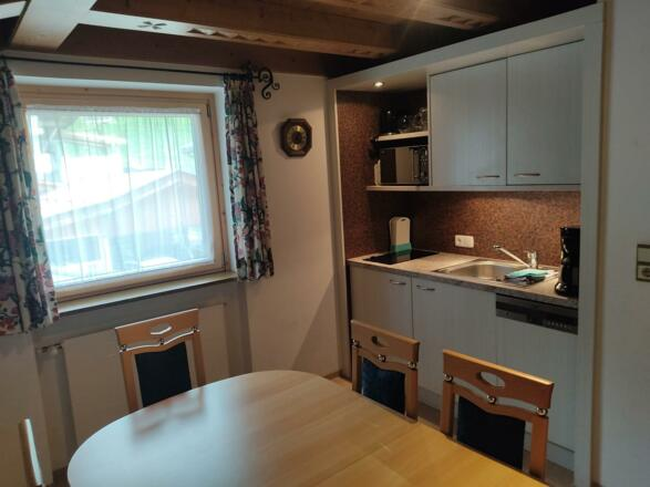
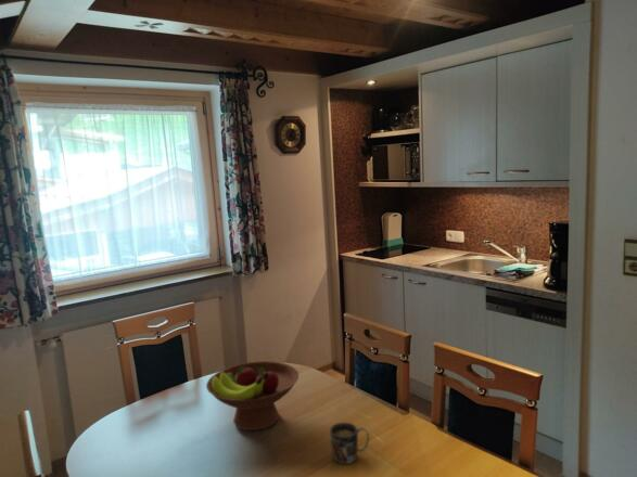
+ mug [329,422,370,465]
+ fruit bowl [205,360,300,431]
